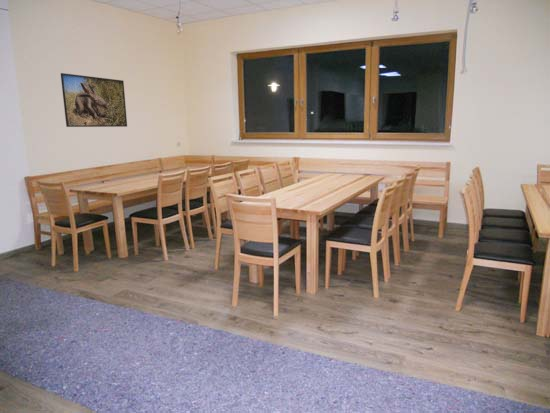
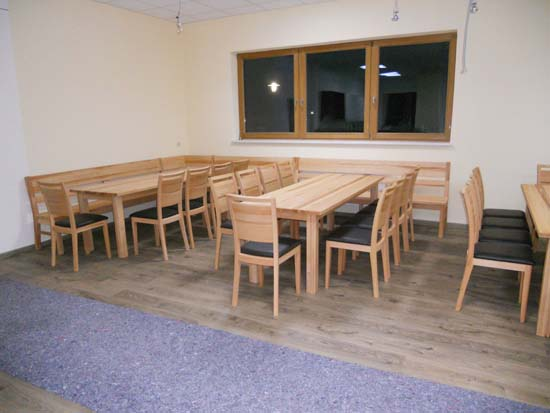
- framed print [60,72,128,128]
